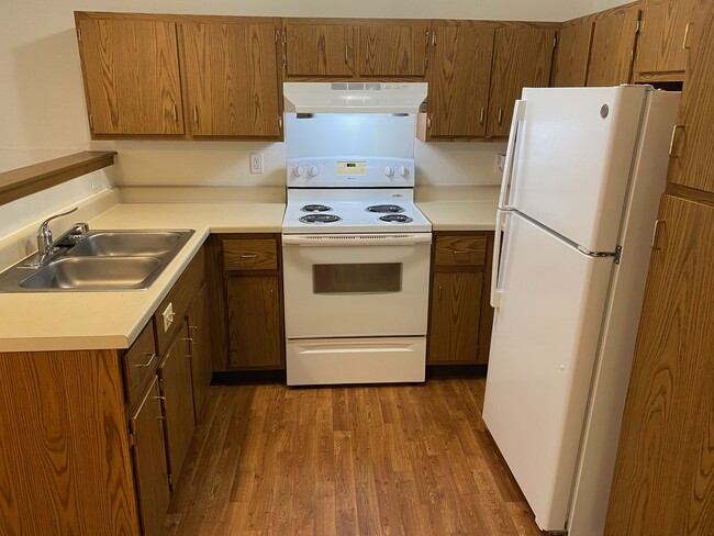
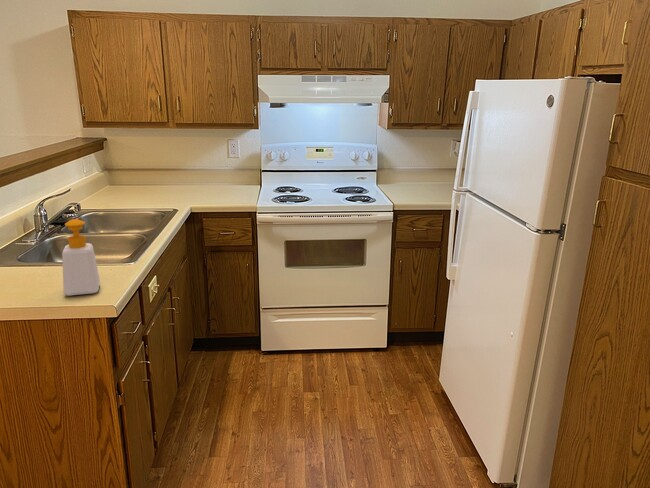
+ soap bottle [61,217,101,296]
